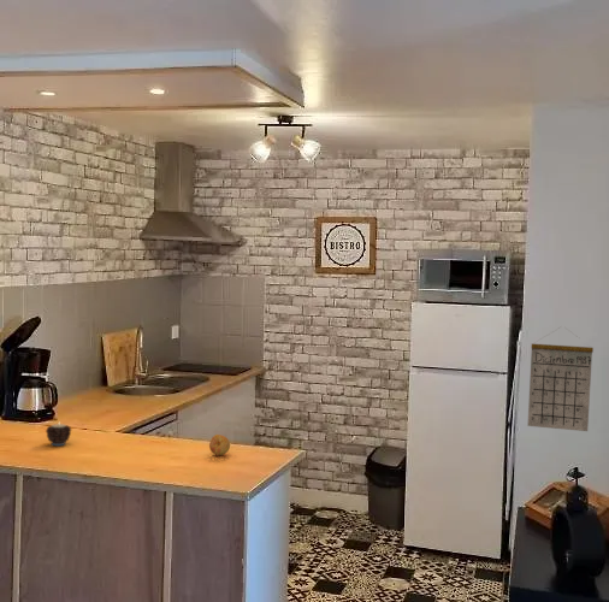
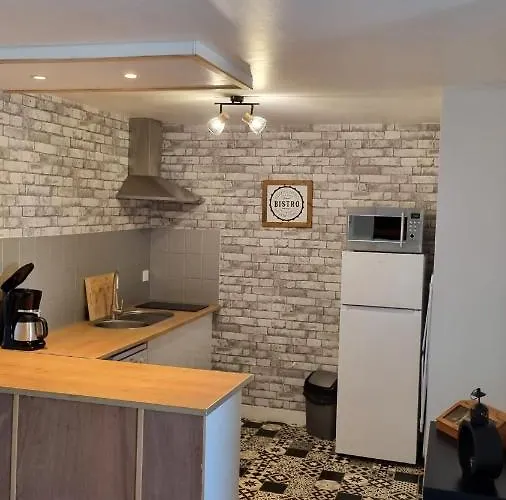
- calendar [526,326,595,432]
- fruit [208,433,231,456]
- candle [45,421,72,447]
